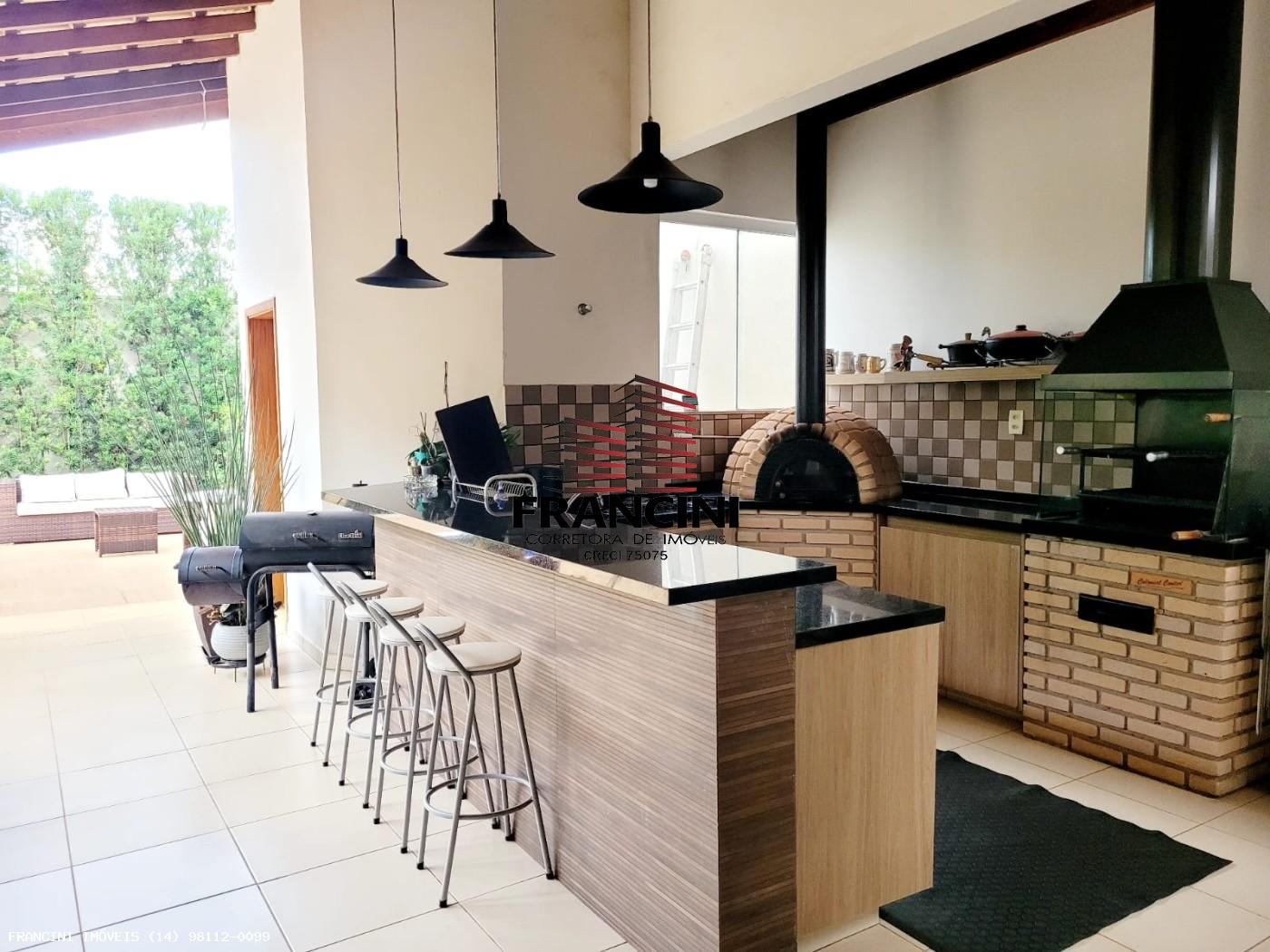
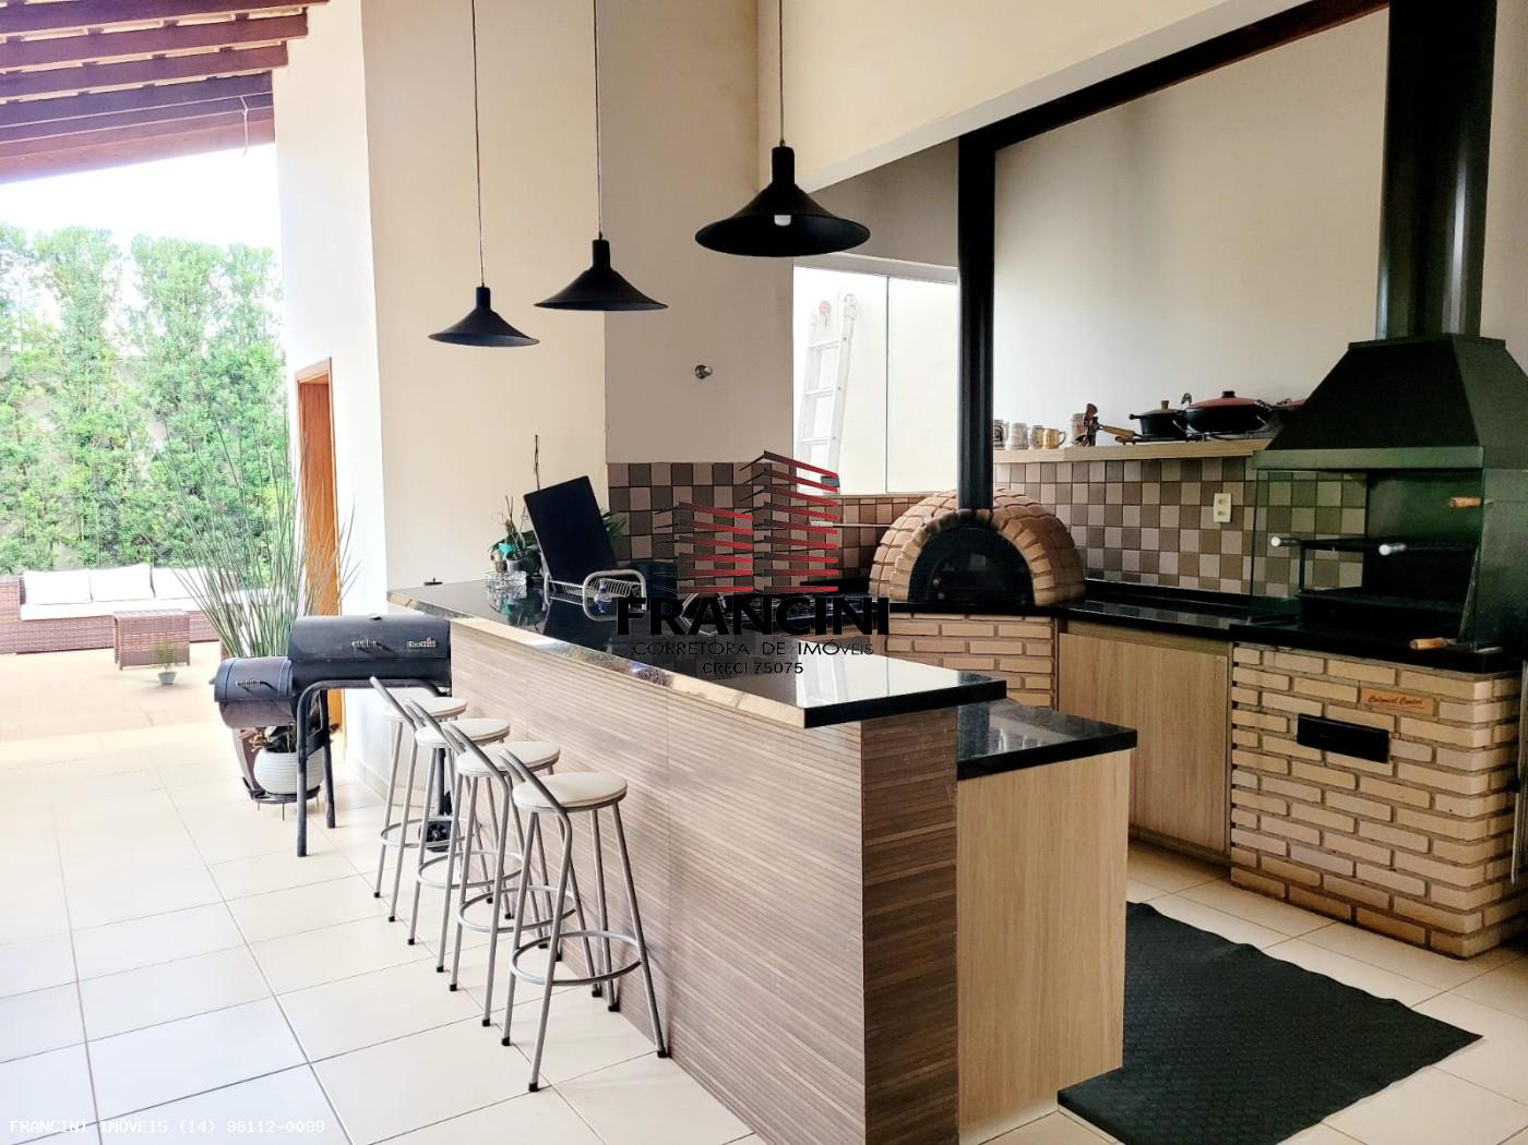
+ potted plant [143,634,186,684]
